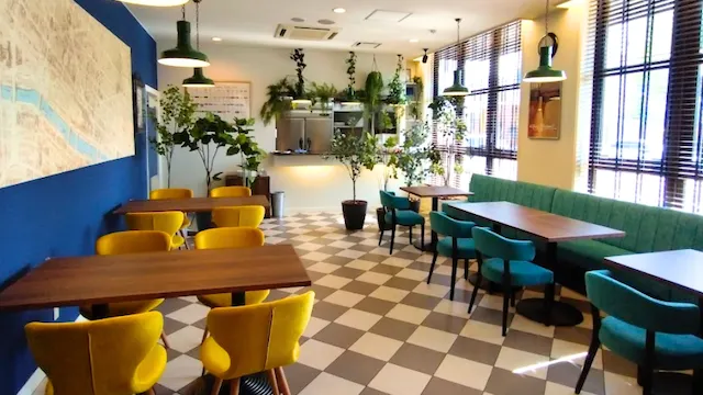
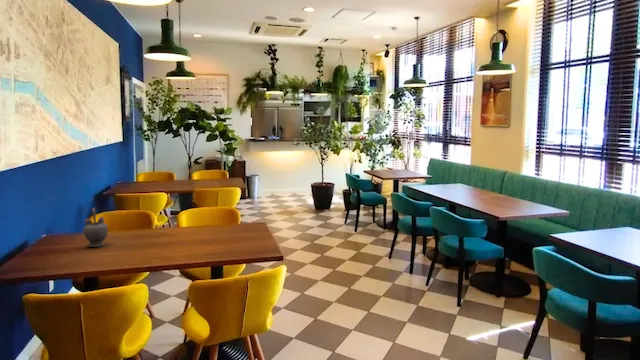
+ teapot [82,207,109,248]
